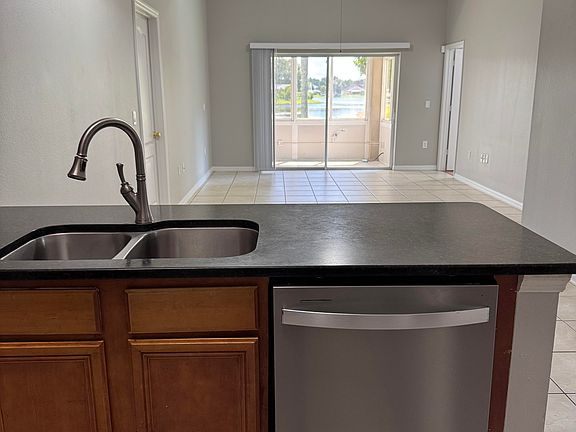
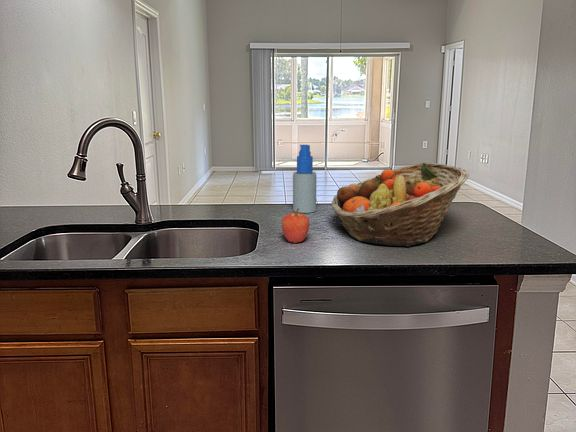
+ fruit basket [330,162,470,248]
+ apple [281,208,310,244]
+ spray bottle [292,144,317,214]
